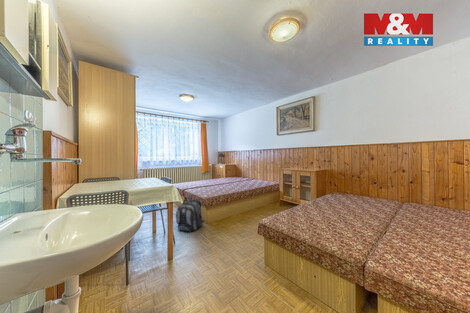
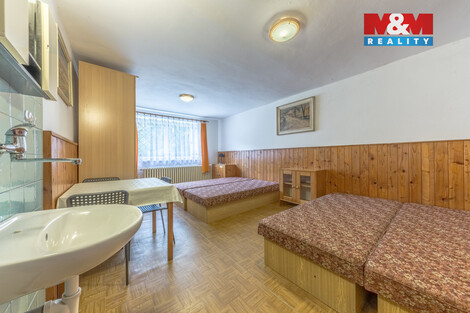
- backpack [175,196,205,233]
